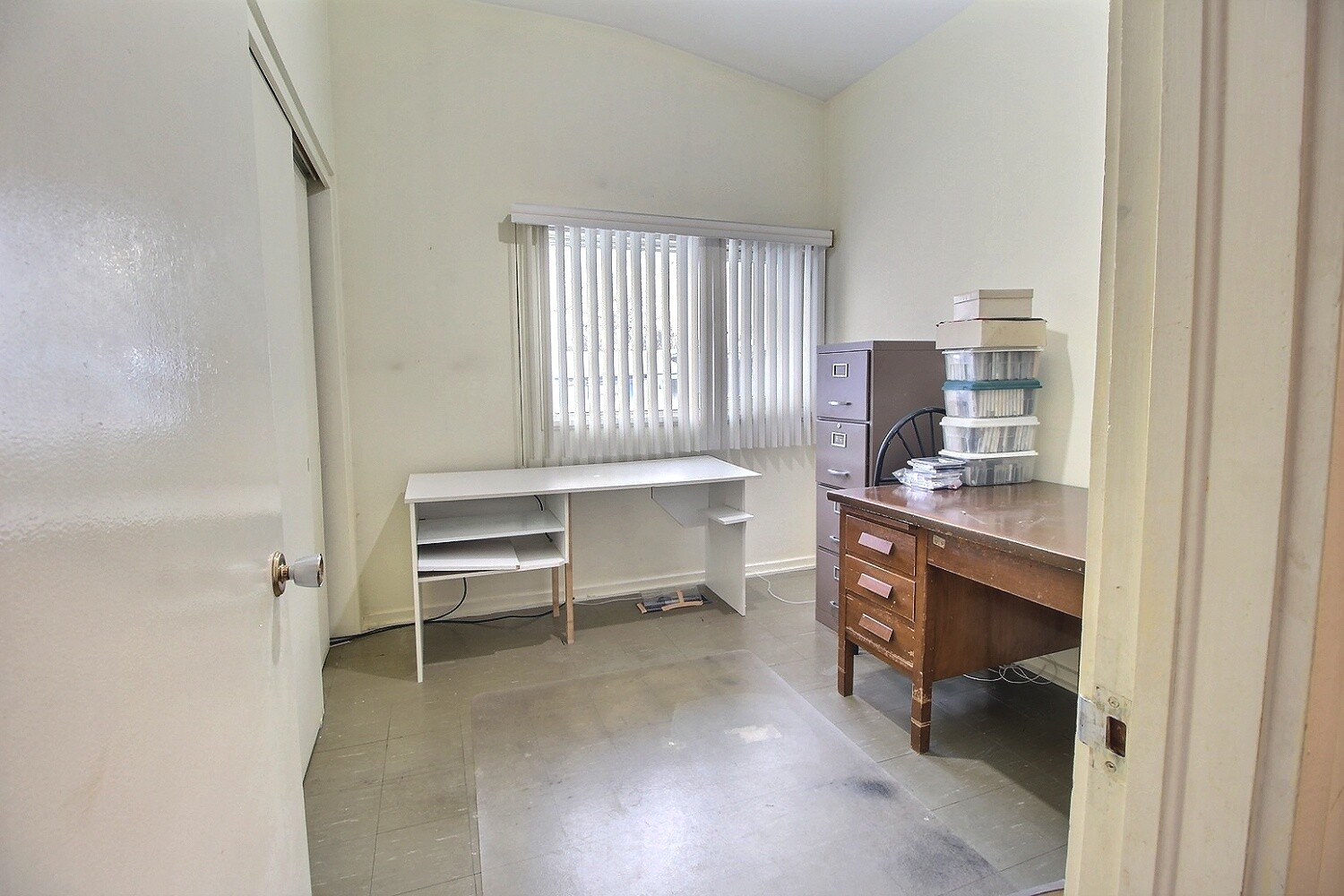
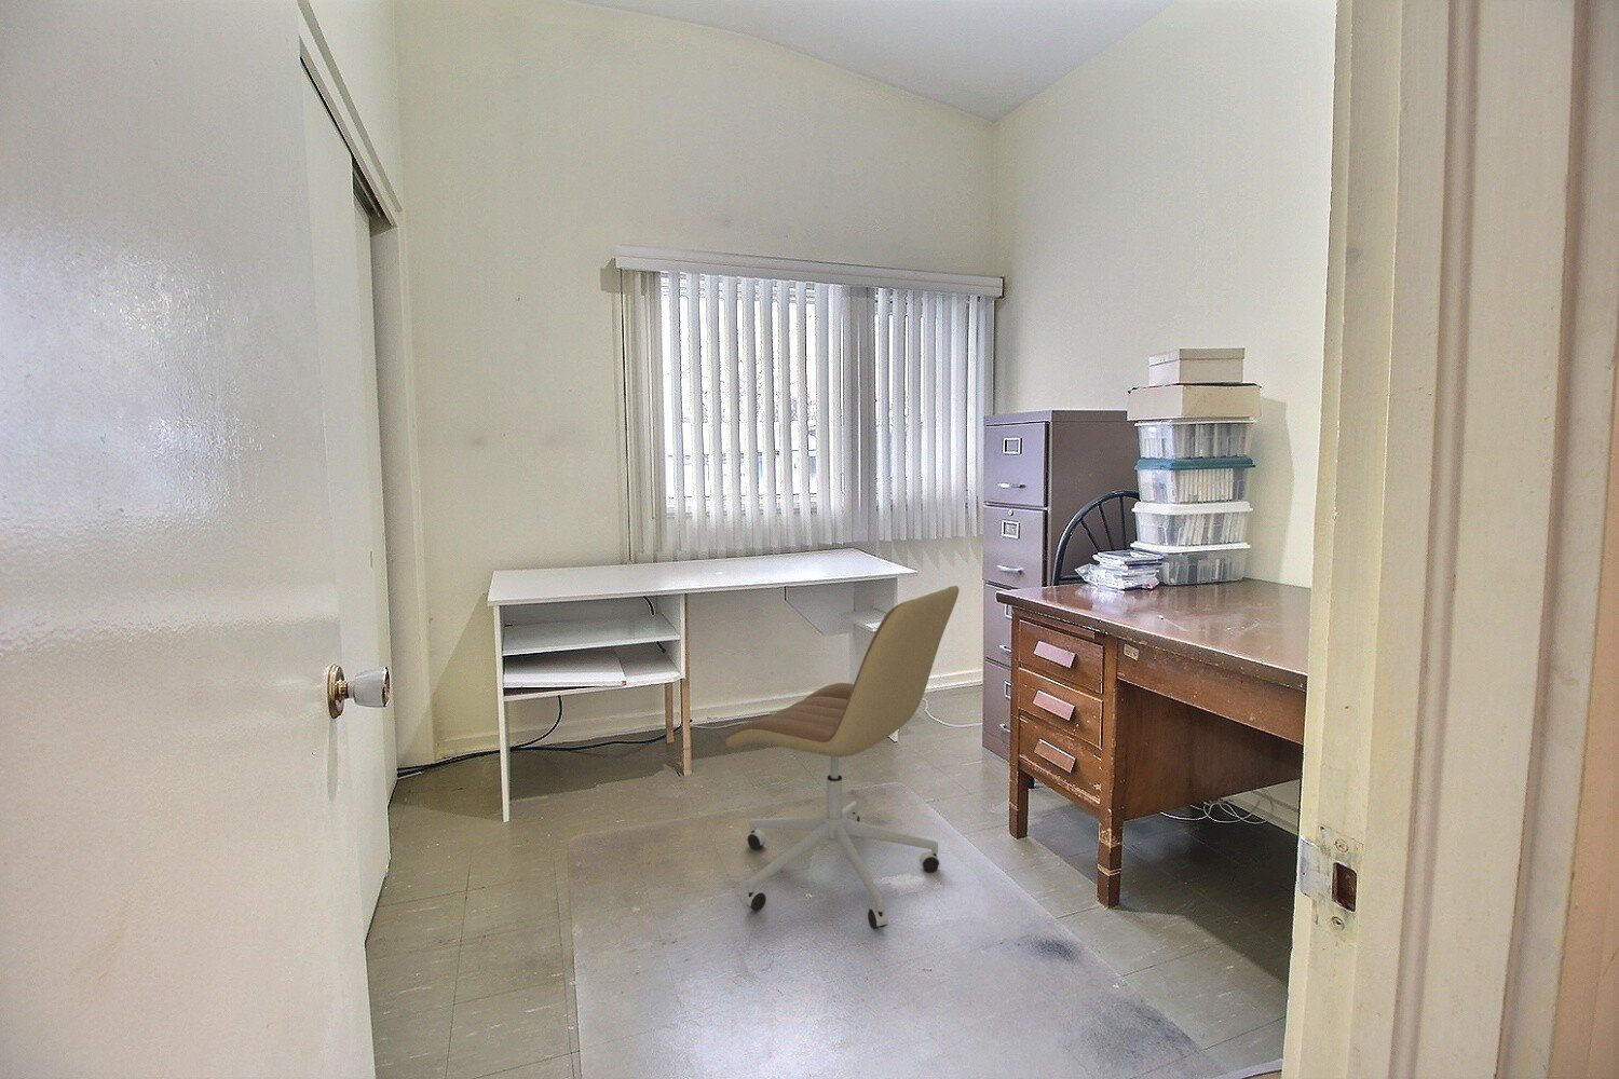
+ office chair [725,585,960,930]
